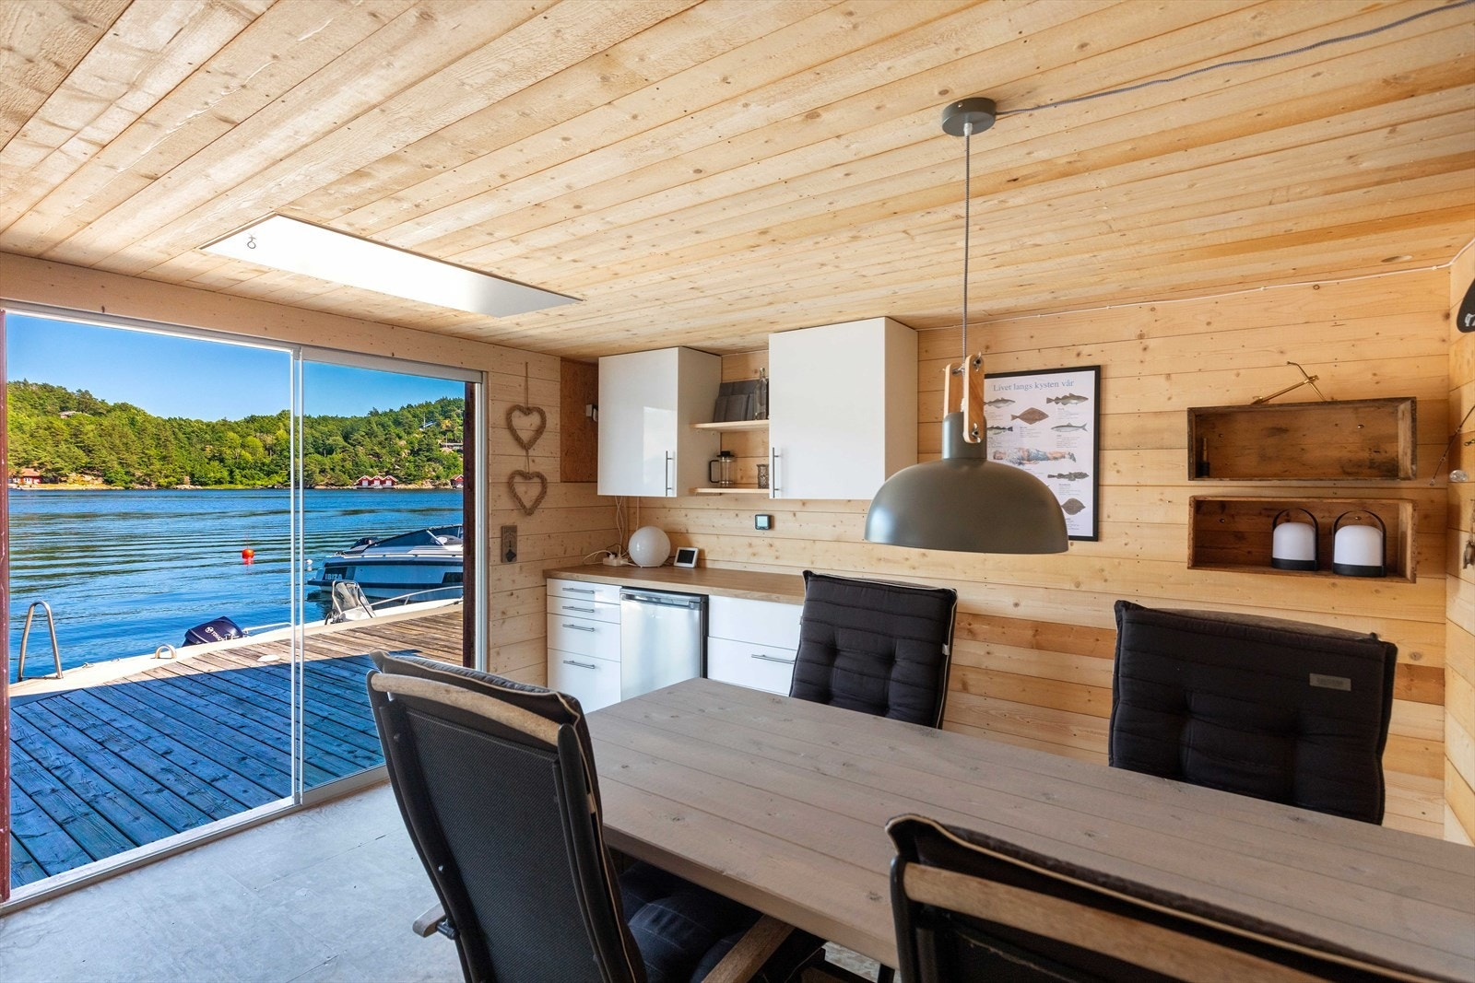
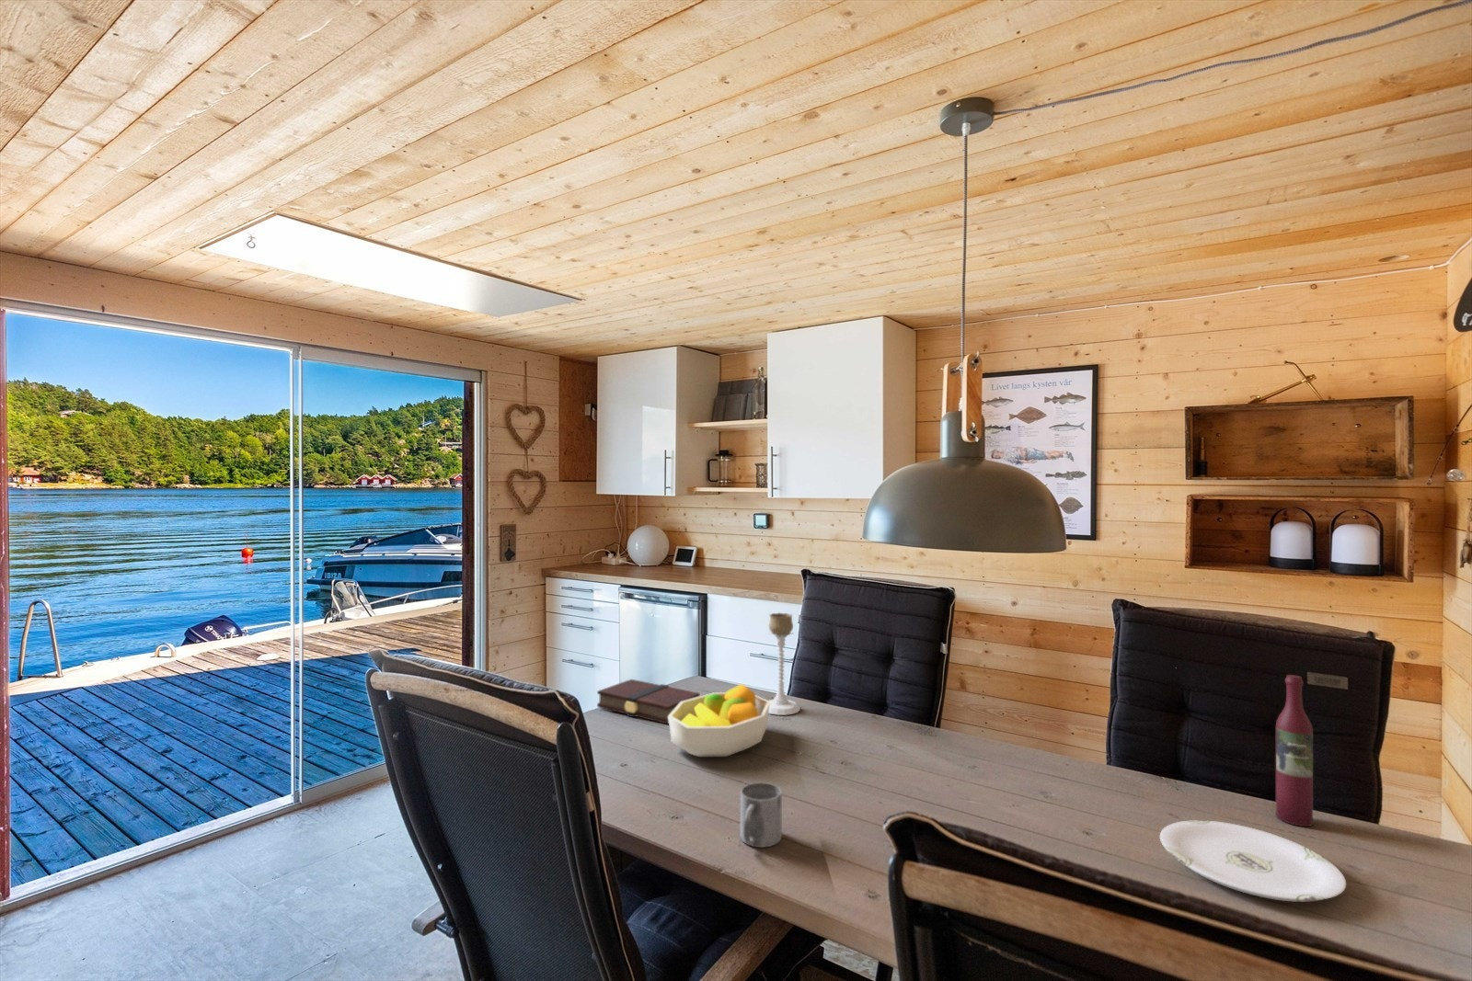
+ candle holder [768,612,802,716]
+ book [596,679,701,725]
+ wine bottle [1275,674,1314,828]
+ plate [1159,819,1347,903]
+ mug [739,782,783,849]
+ fruit bowl [668,683,770,758]
